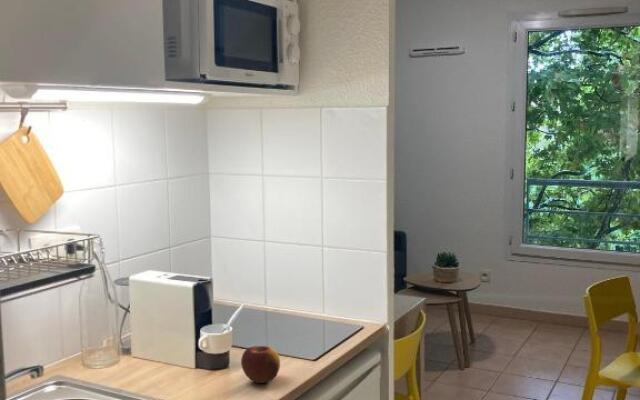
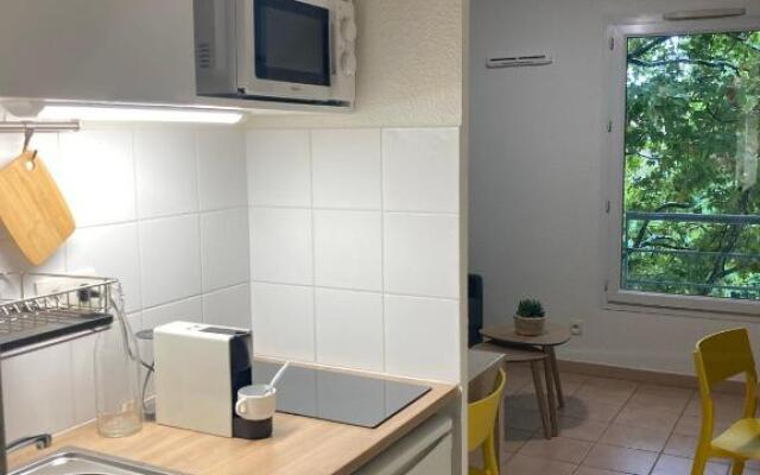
- apple [240,345,281,384]
